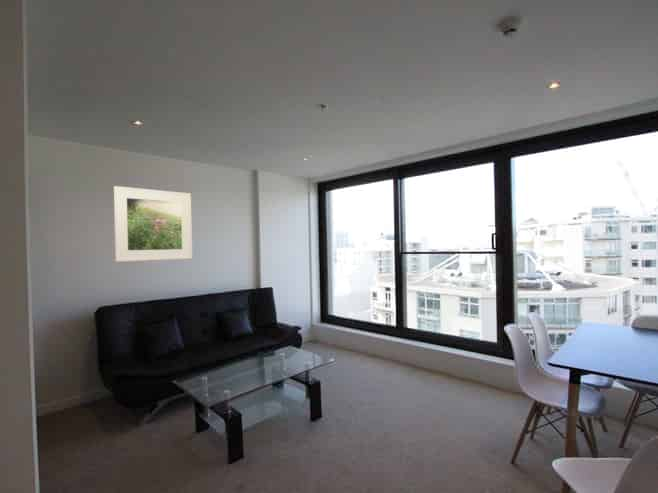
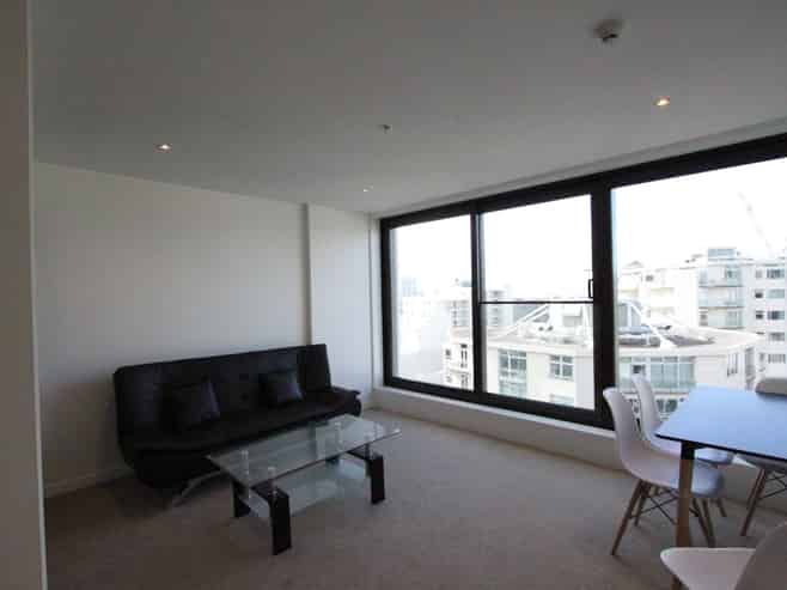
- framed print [113,185,193,263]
